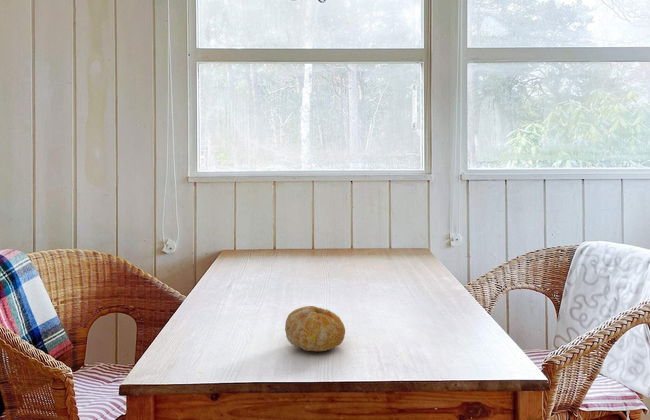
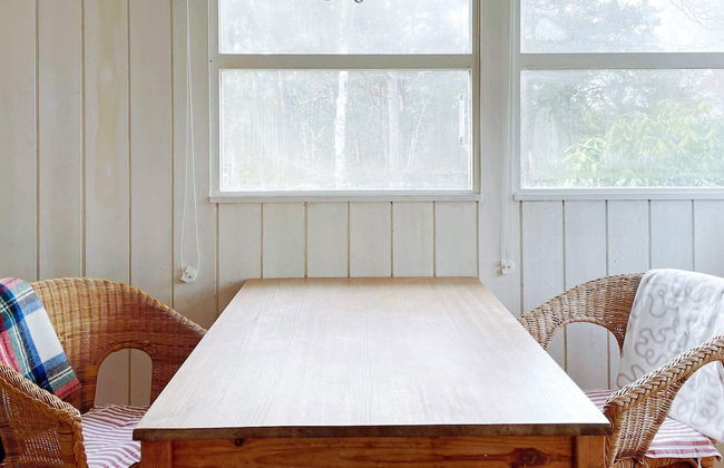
- fruit [284,305,346,352]
